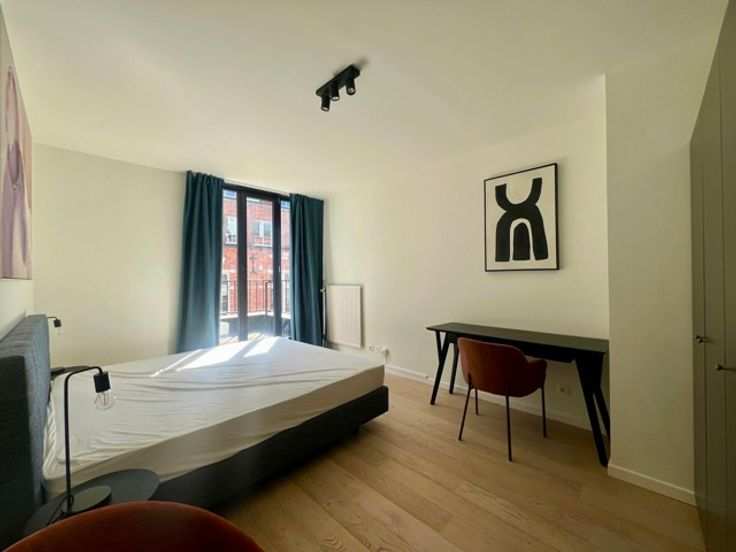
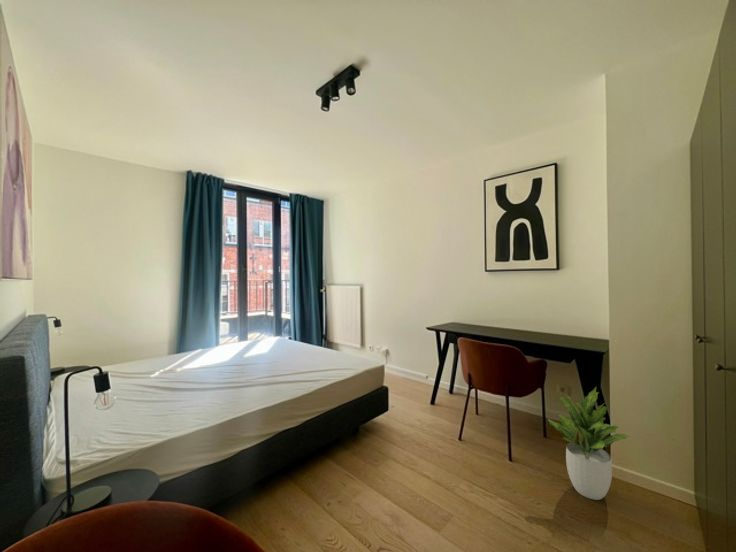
+ potted plant [547,386,631,501]
